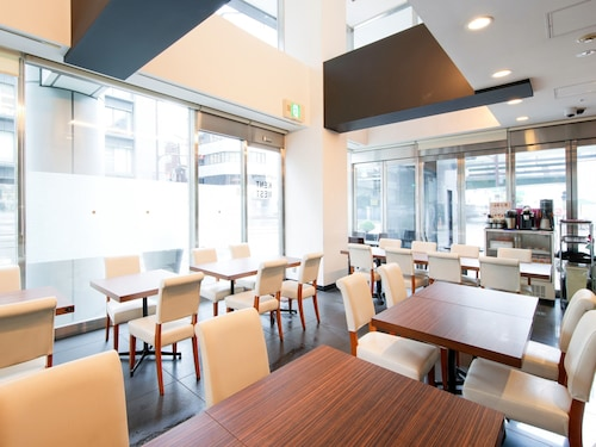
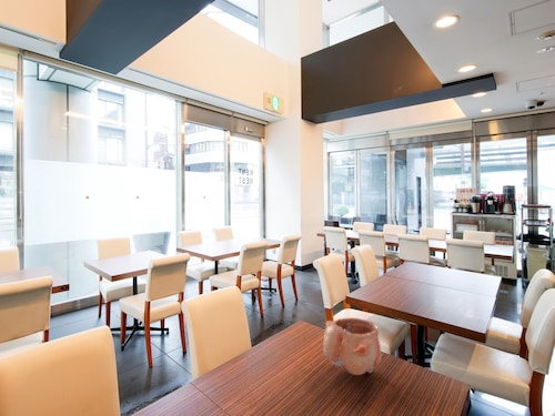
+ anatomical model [322,317,382,376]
